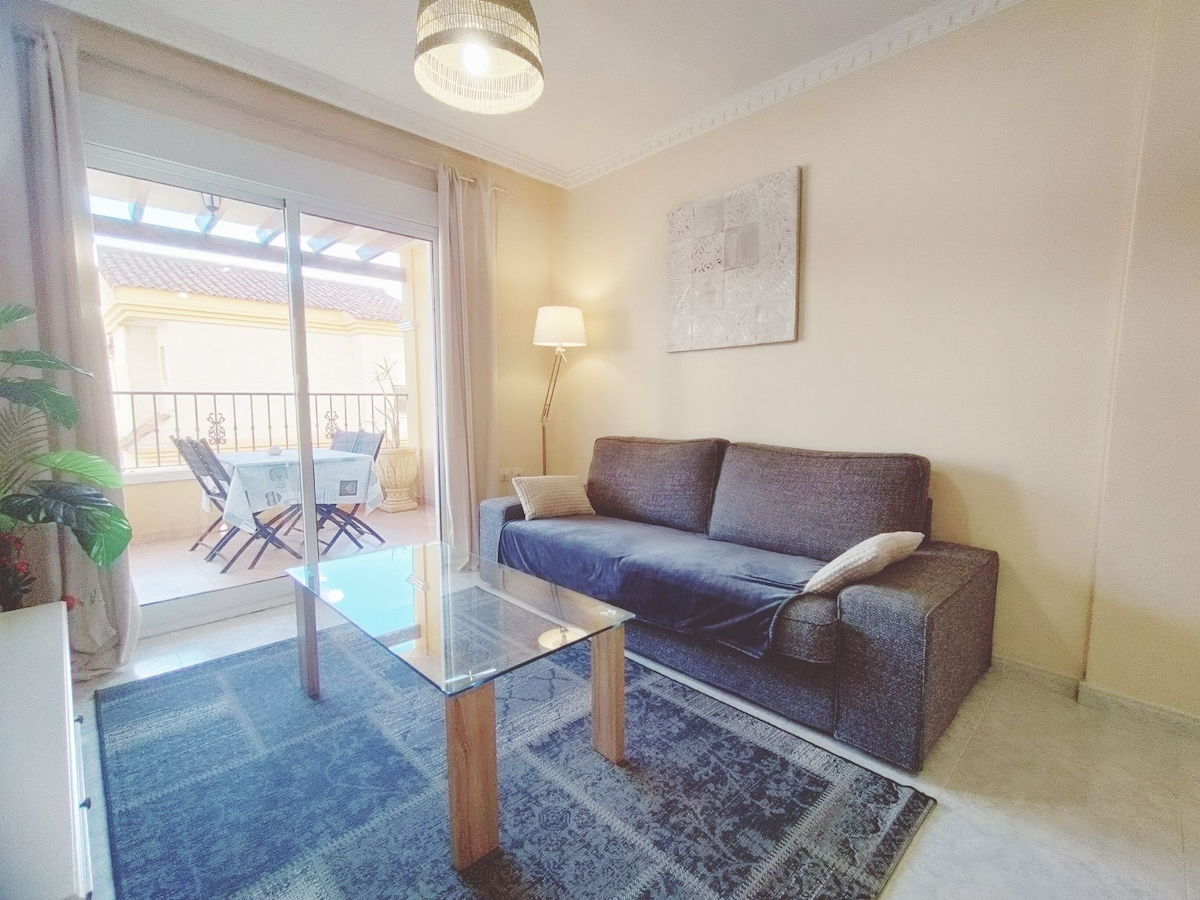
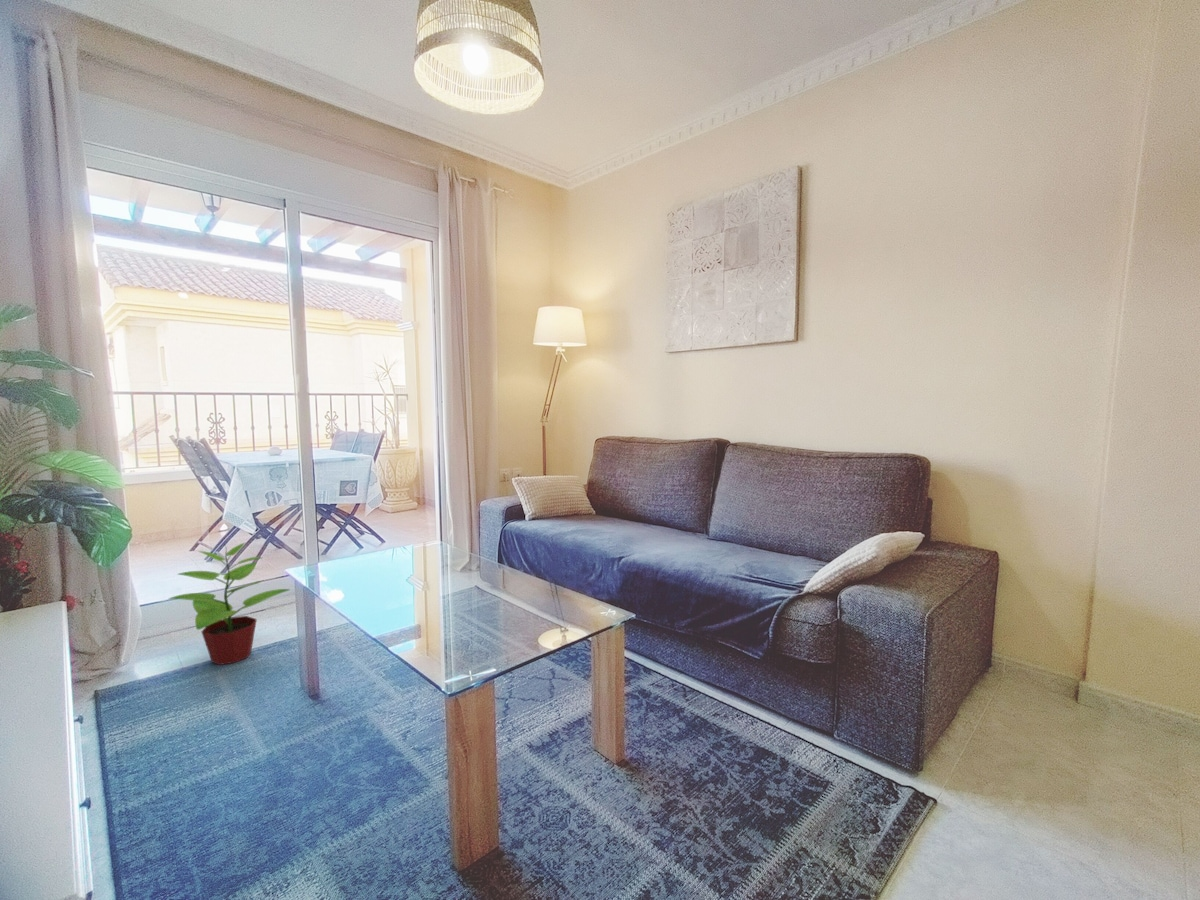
+ potted plant [168,542,291,666]
